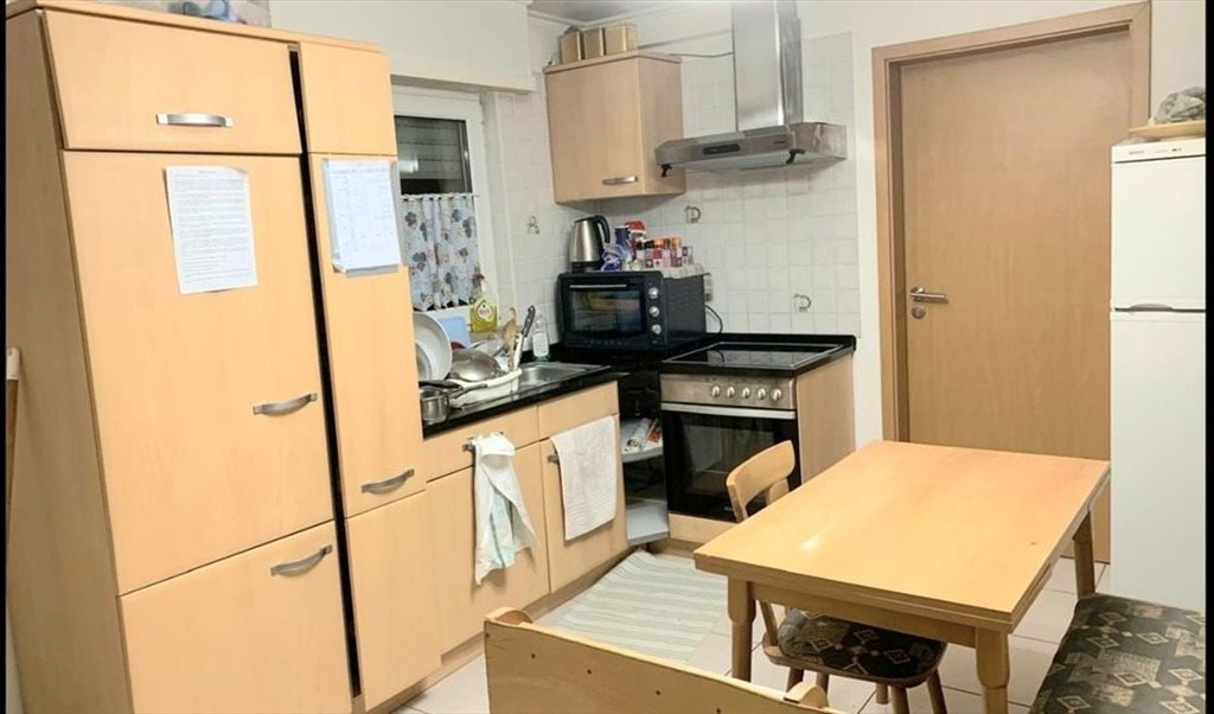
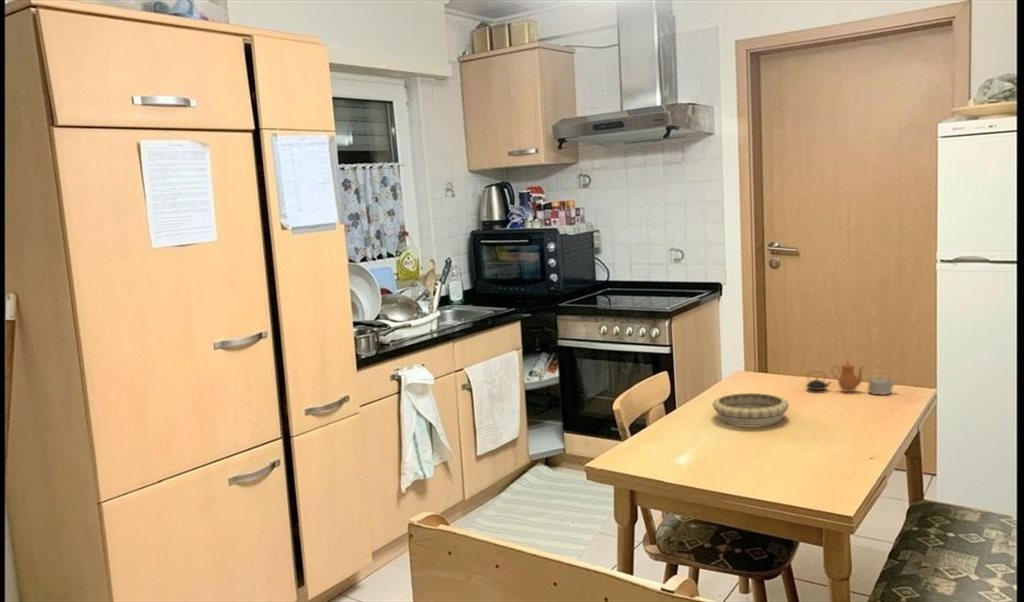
+ teapot [805,359,898,396]
+ decorative bowl [711,392,790,427]
